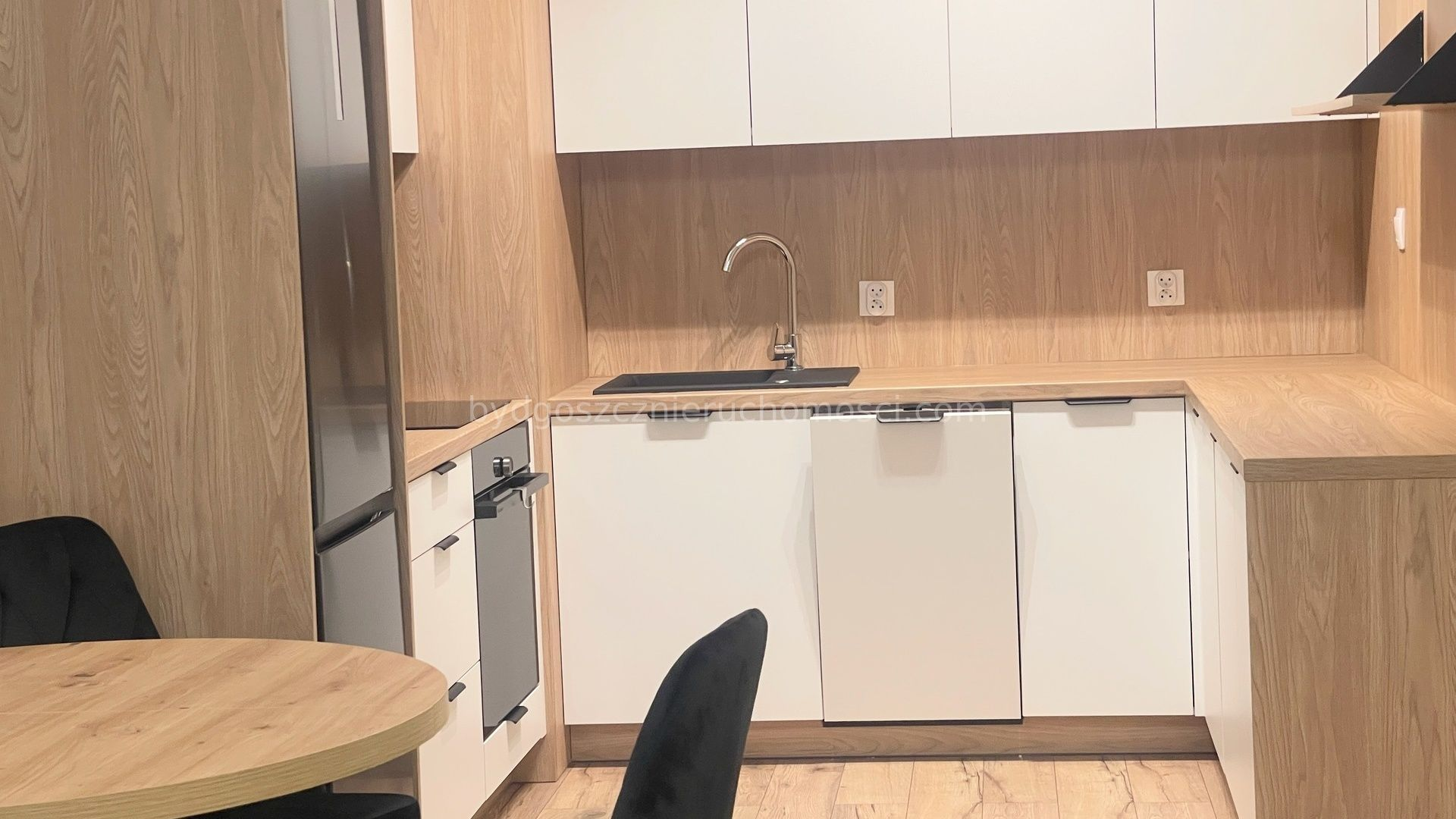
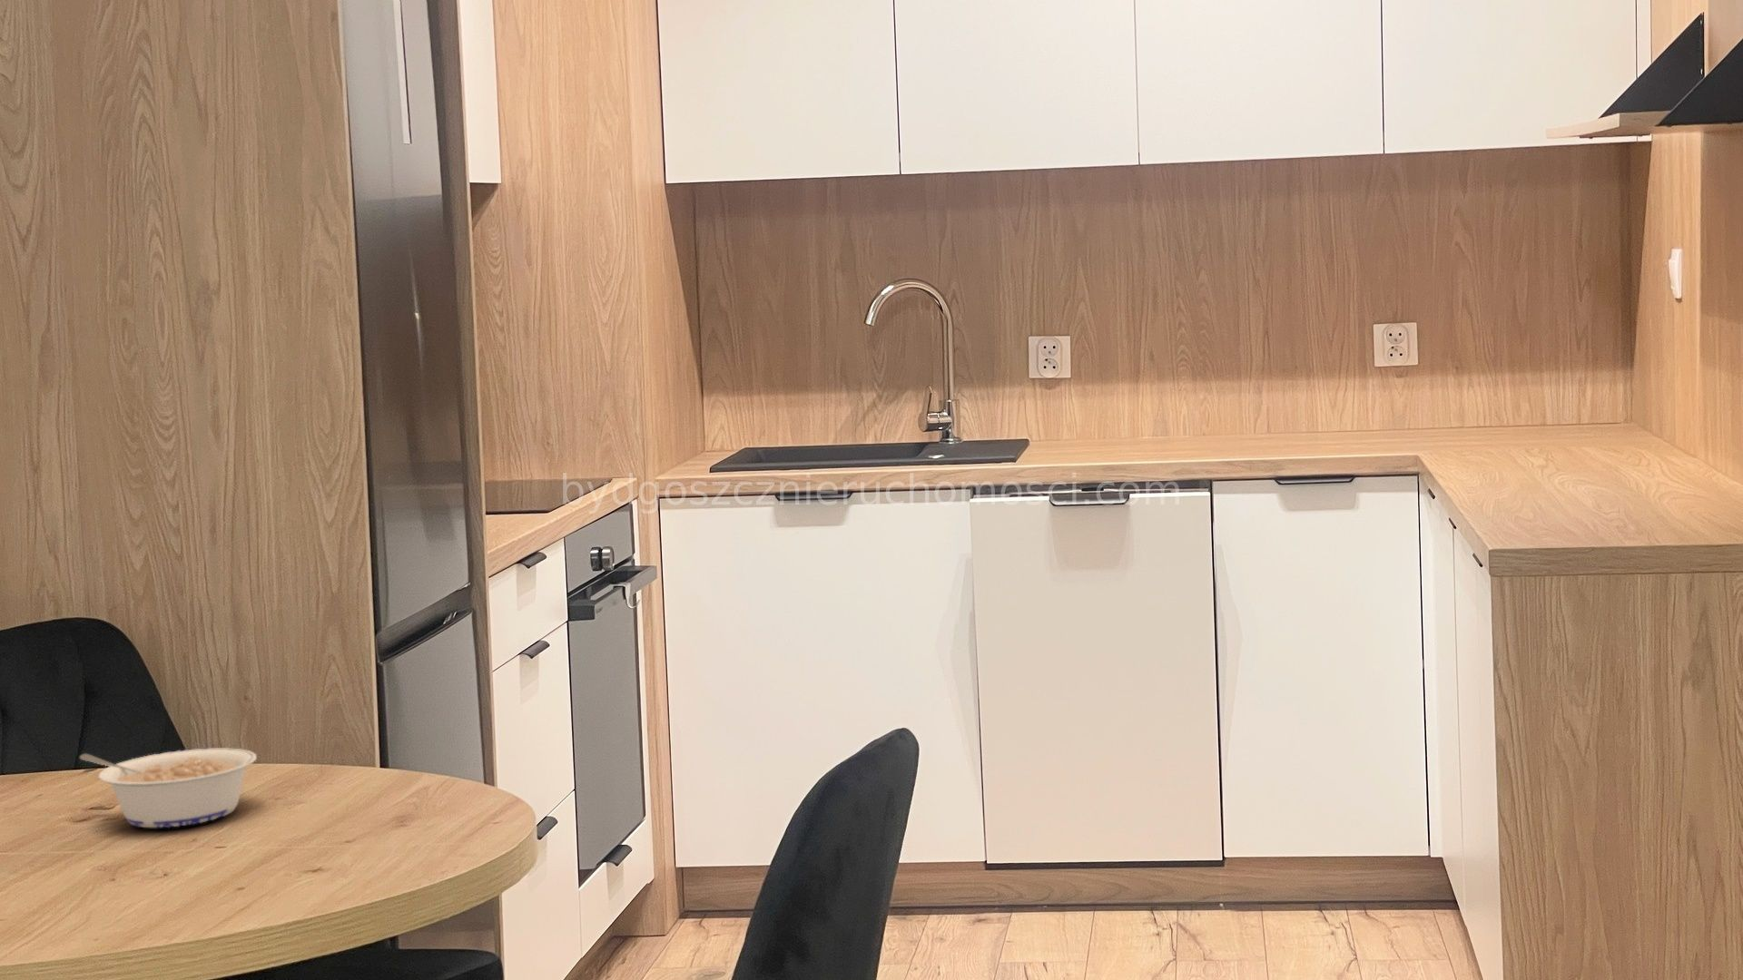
+ legume [79,747,257,828]
